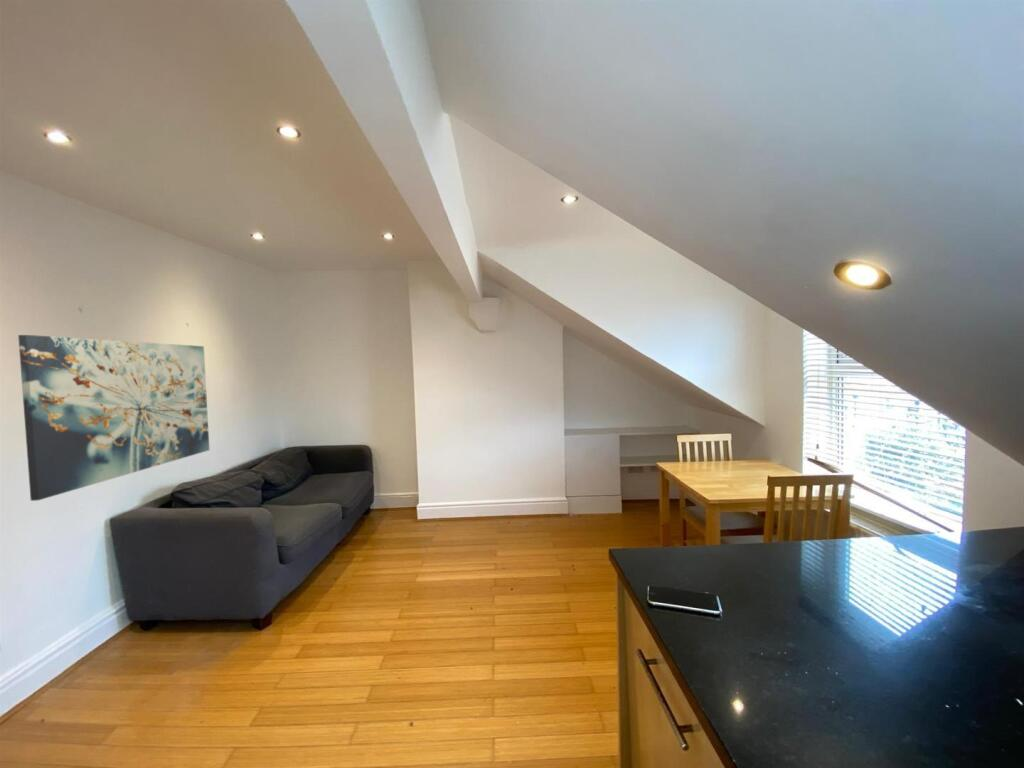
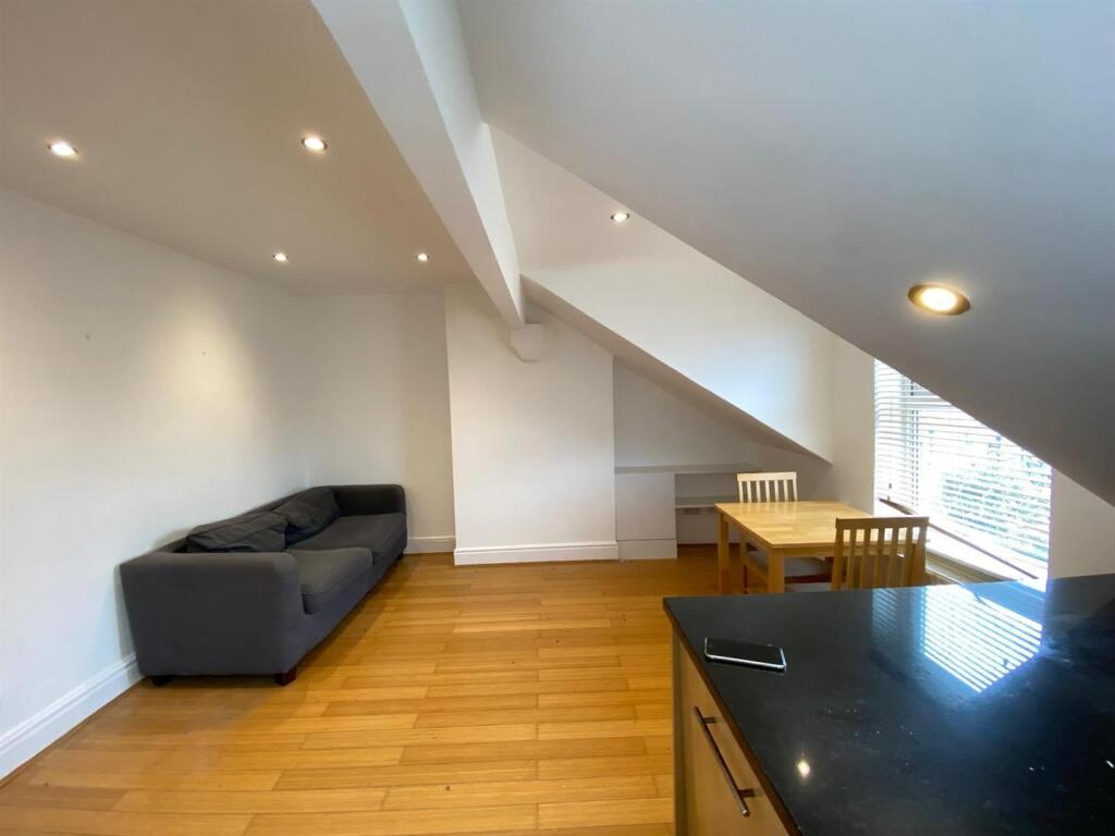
- wall art [17,334,210,502]
